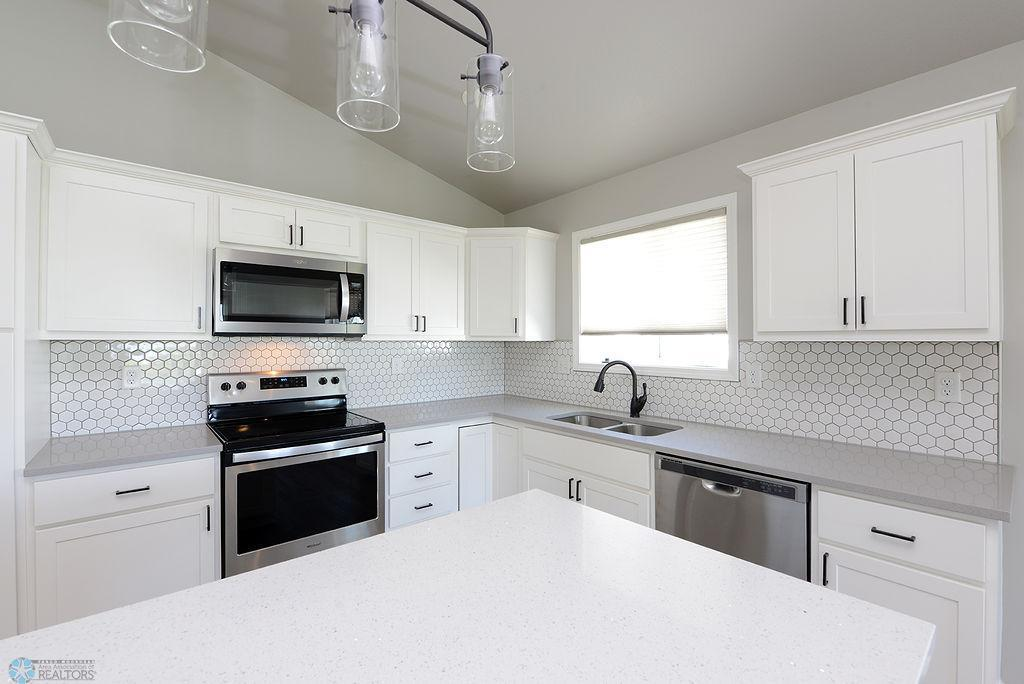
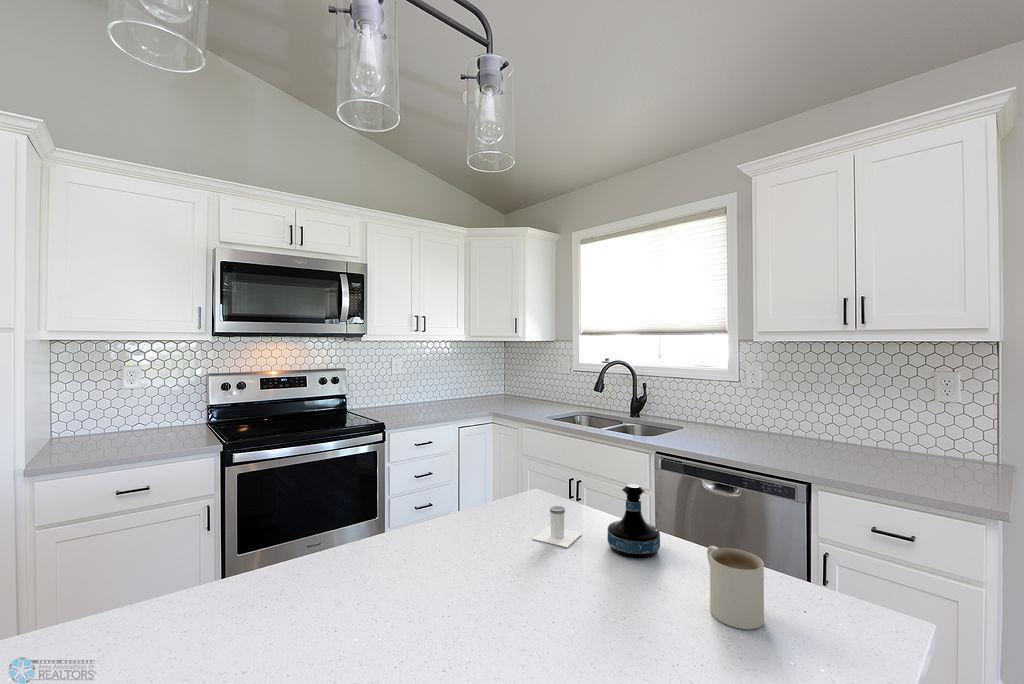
+ mug [706,545,765,630]
+ salt shaker [531,505,583,548]
+ tequila bottle [607,483,661,560]
